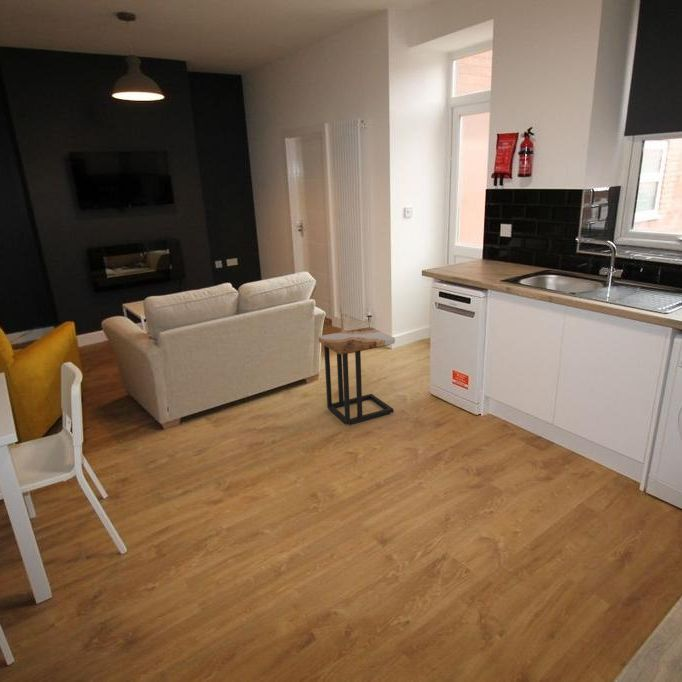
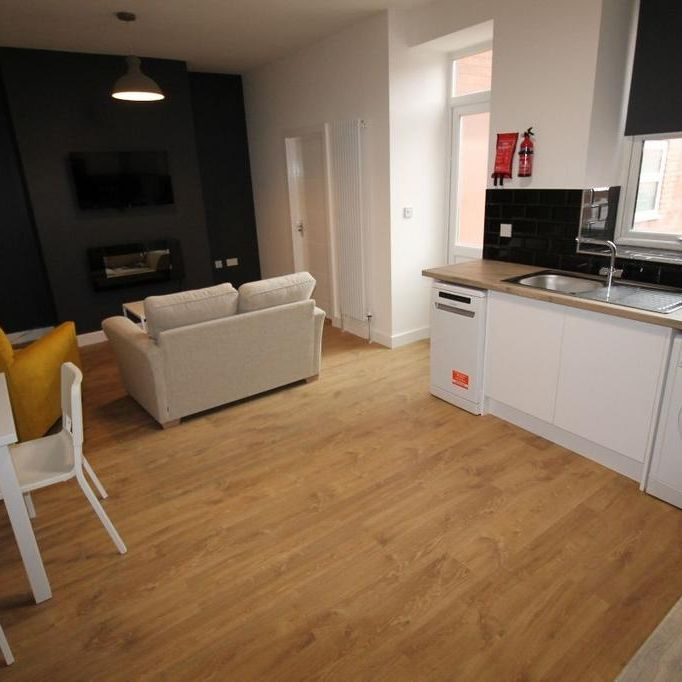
- side table [318,326,396,426]
